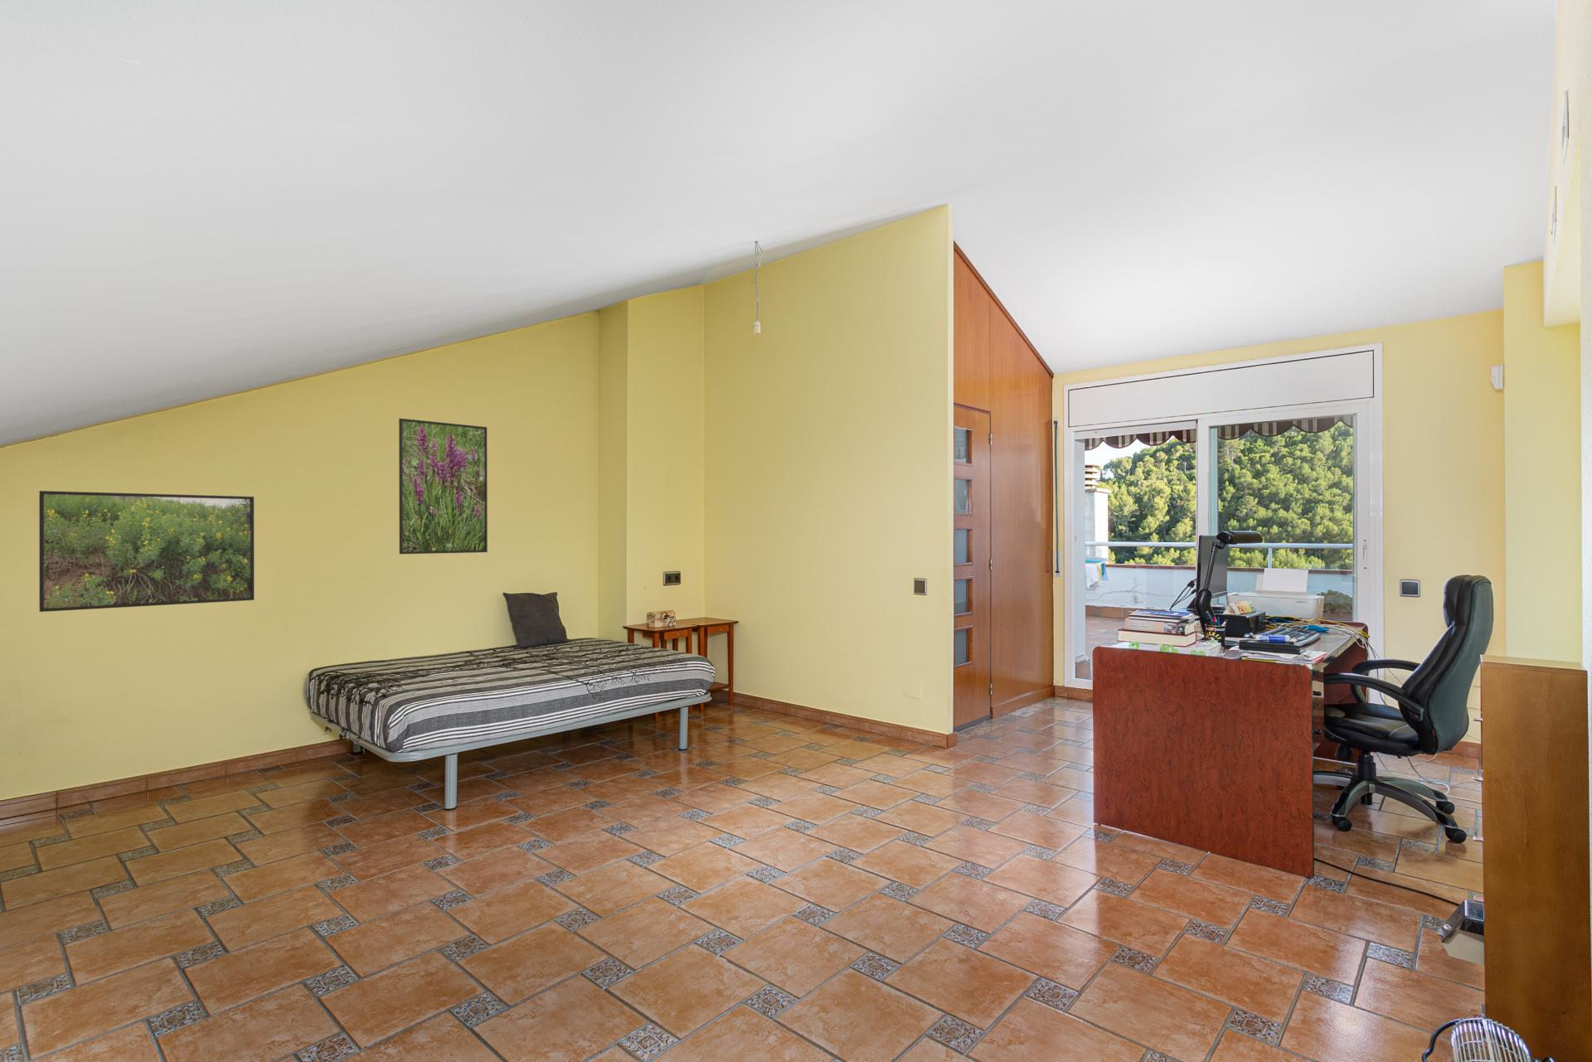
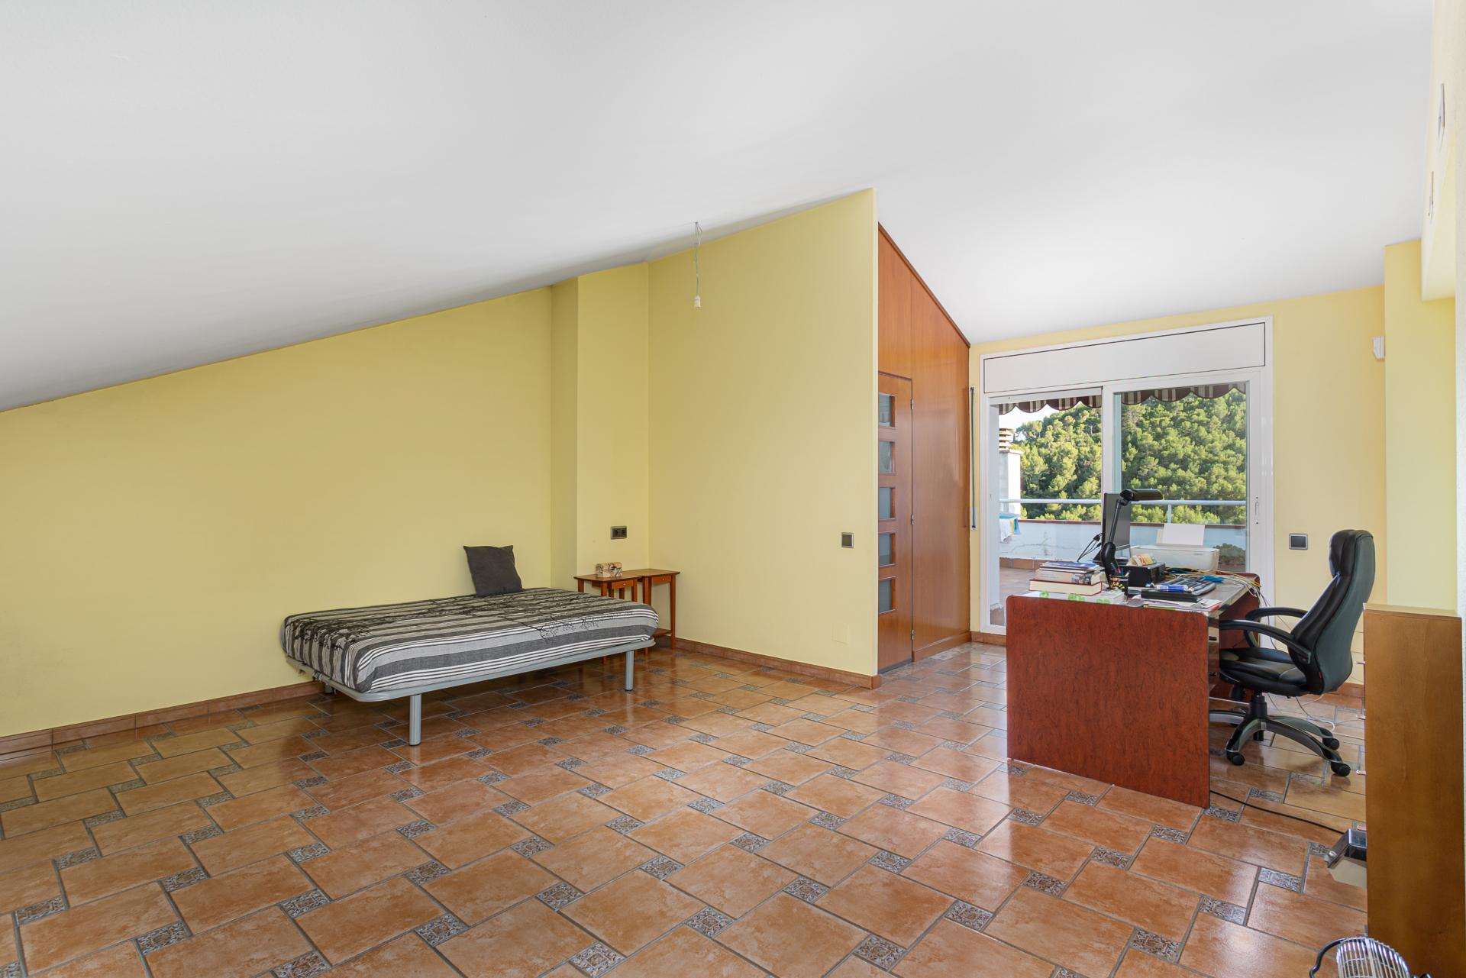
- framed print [38,490,255,613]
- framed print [398,418,488,555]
